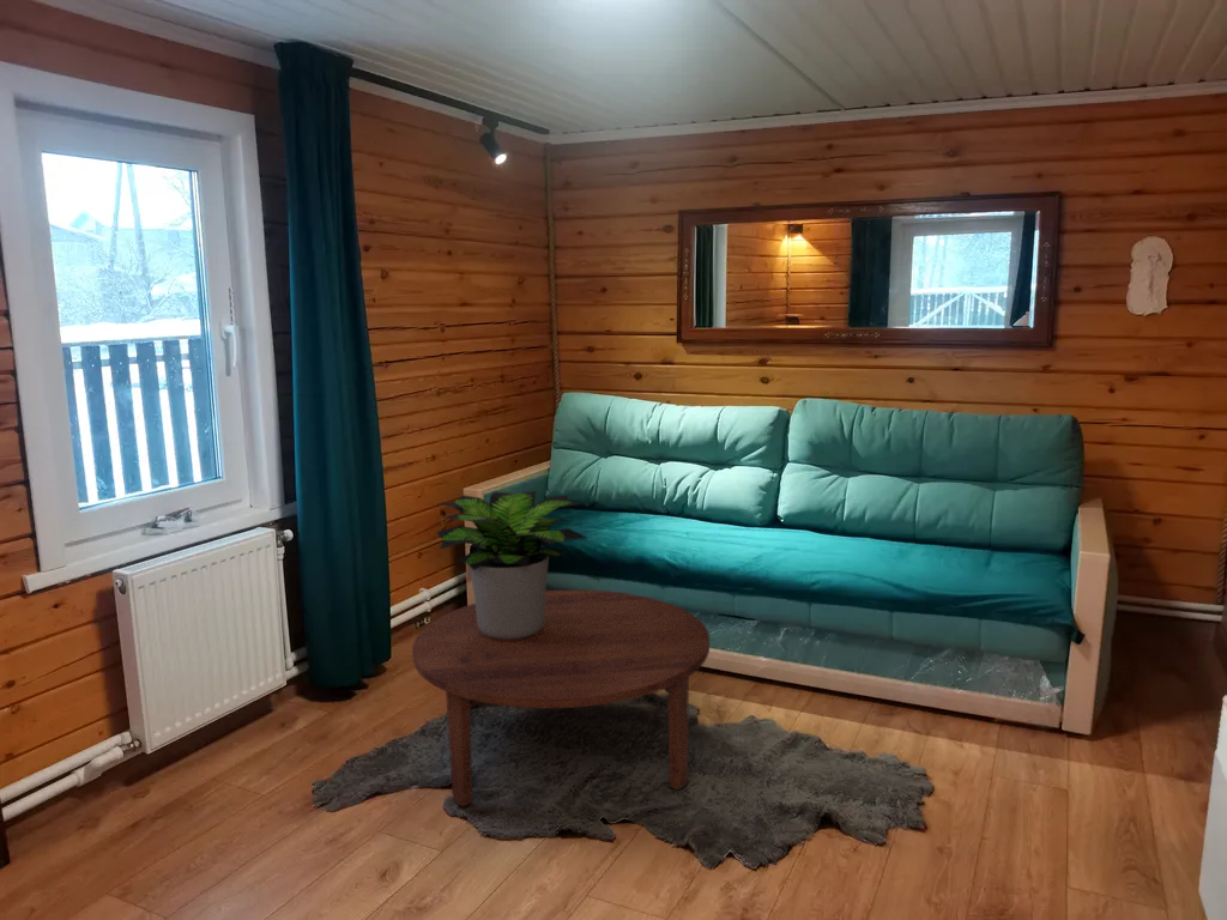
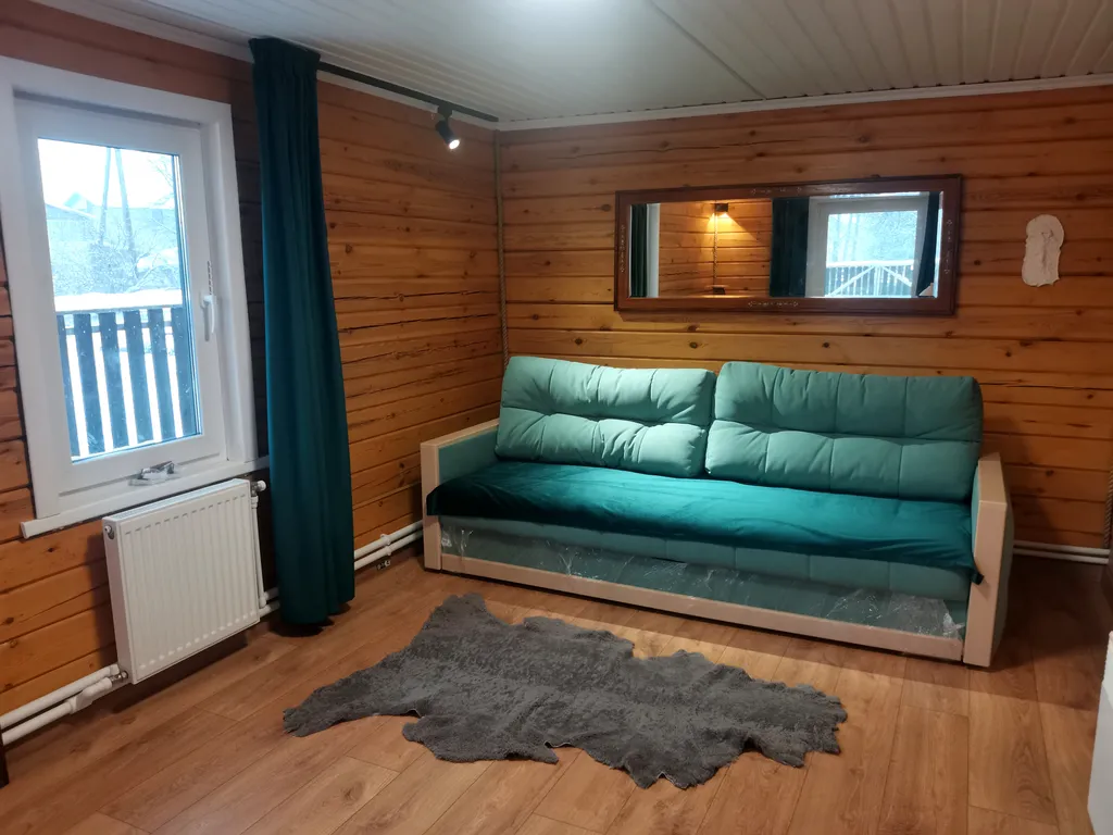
- potted plant [435,490,588,640]
- coffee table [411,589,711,807]
